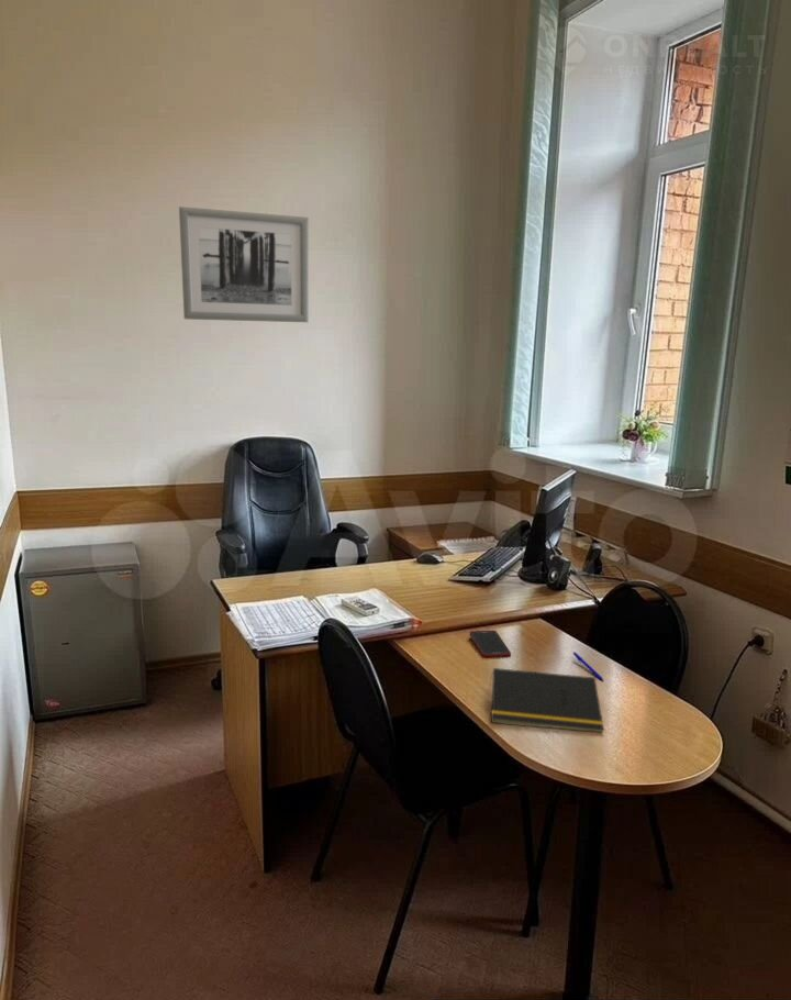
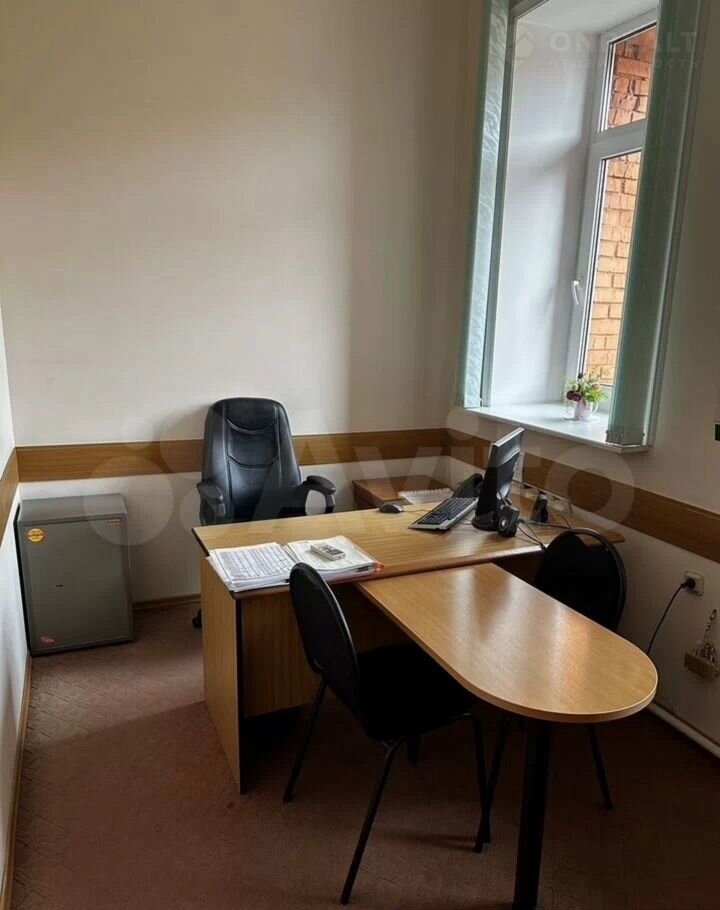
- pen [572,651,604,682]
- cell phone [469,630,512,659]
- notepad [488,667,605,733]
- wall art [178,205,310,323]
